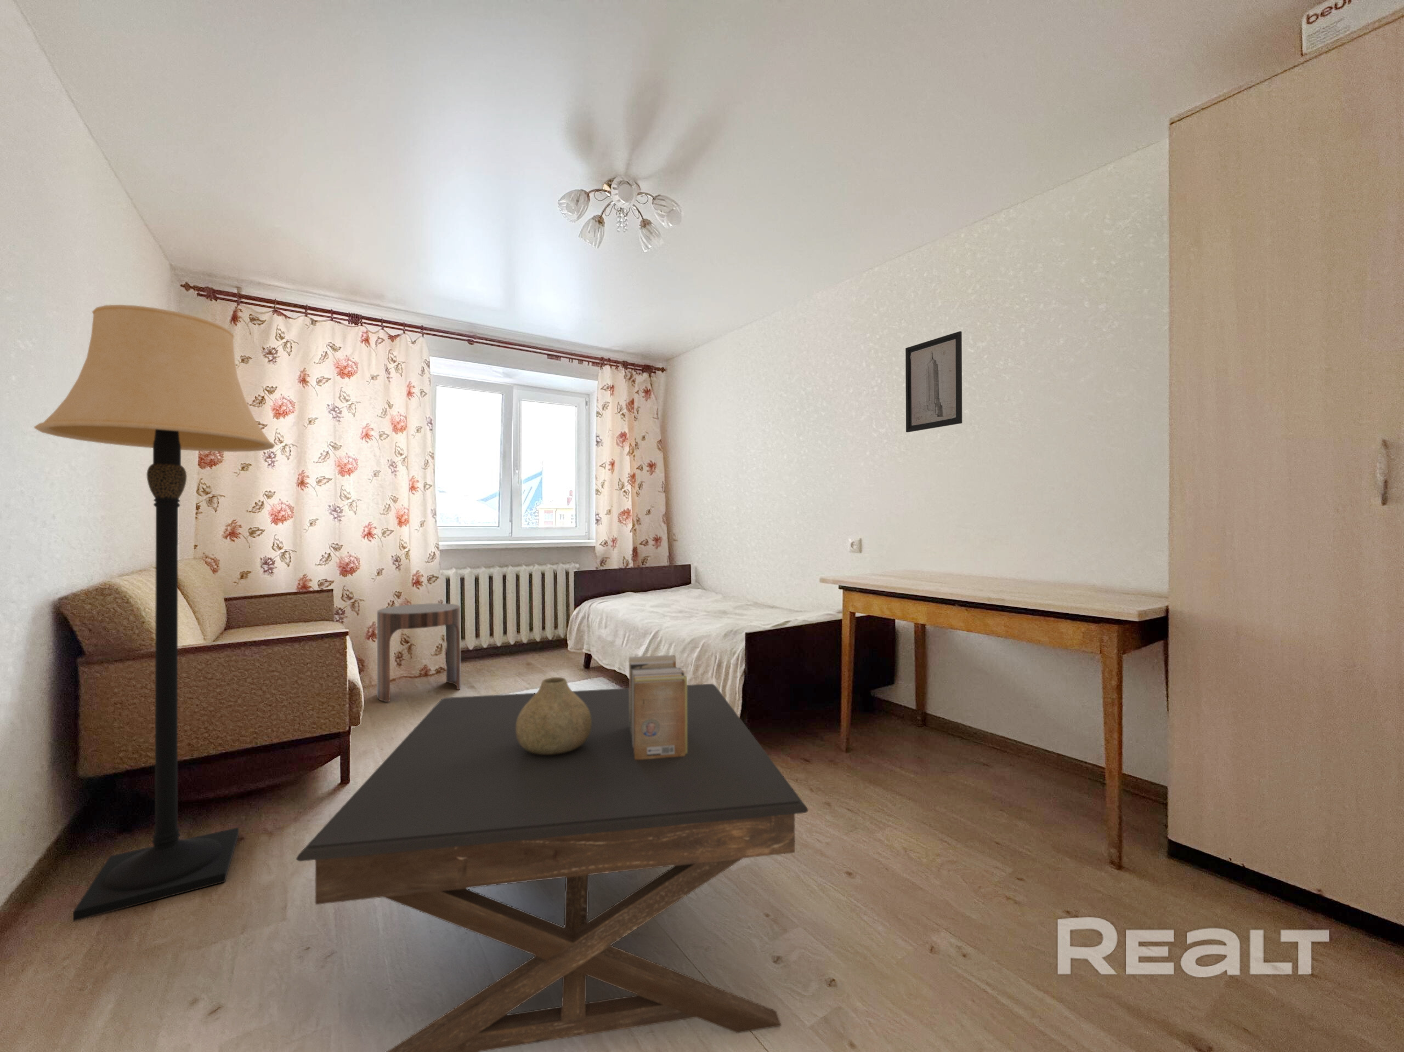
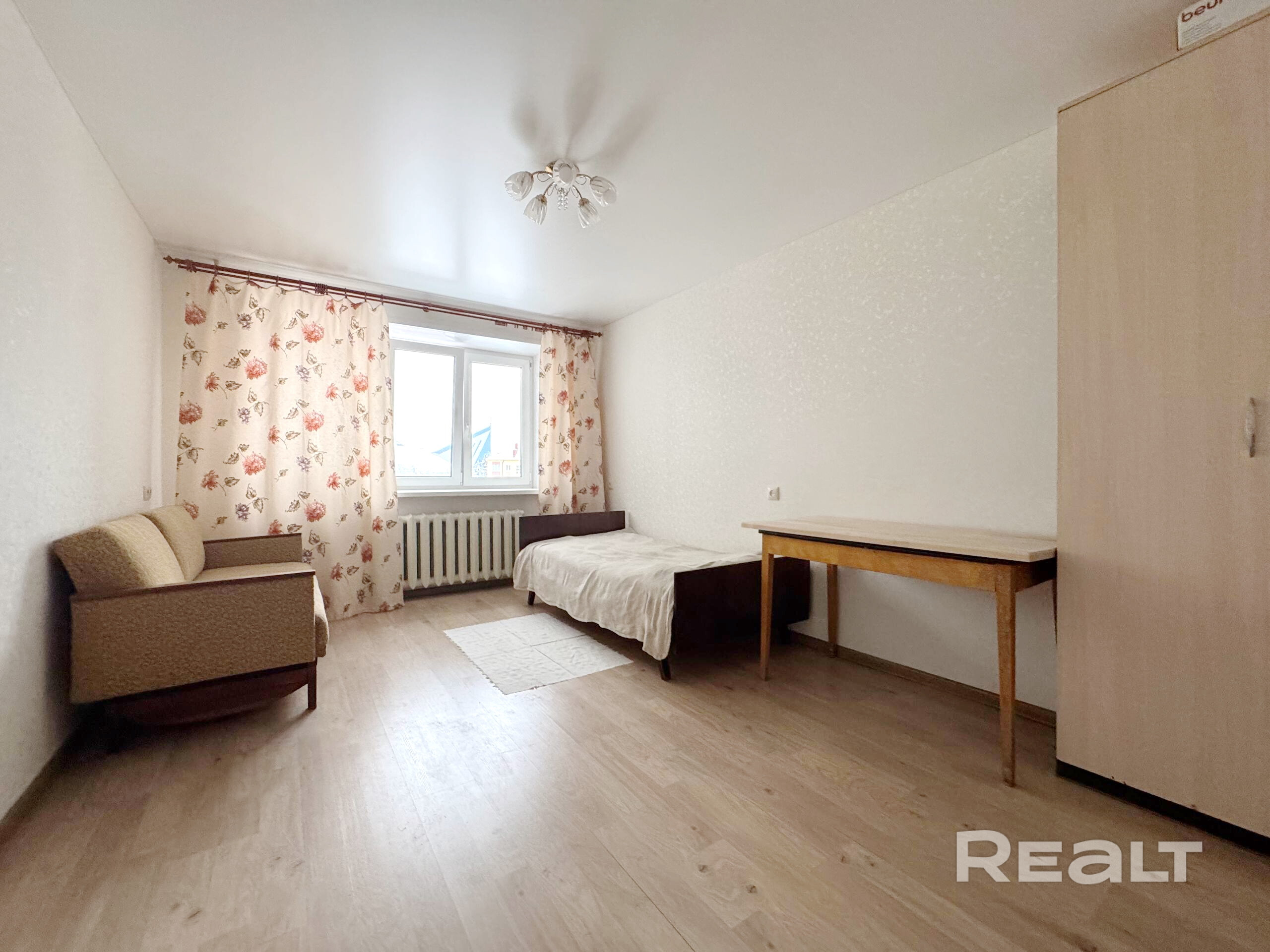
- vase [516,676,591,755]
- lamp [33,304,276,922]
- books [629,654,688,760]
- wall art [905,330,963,433]
- side table [376,602,461,703]
- coffee table [295,683,808,1052]
